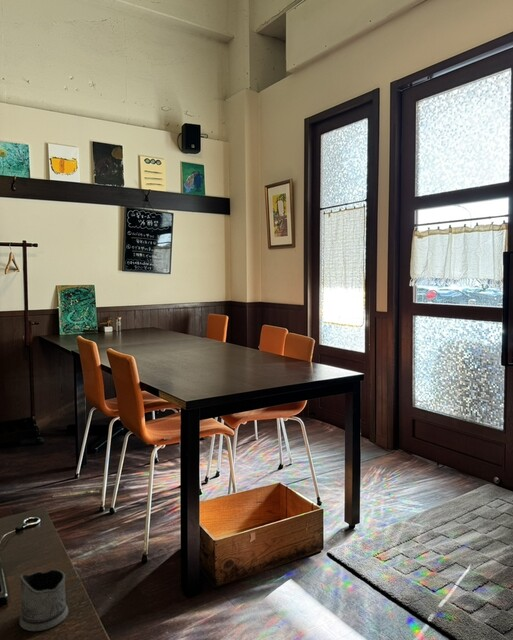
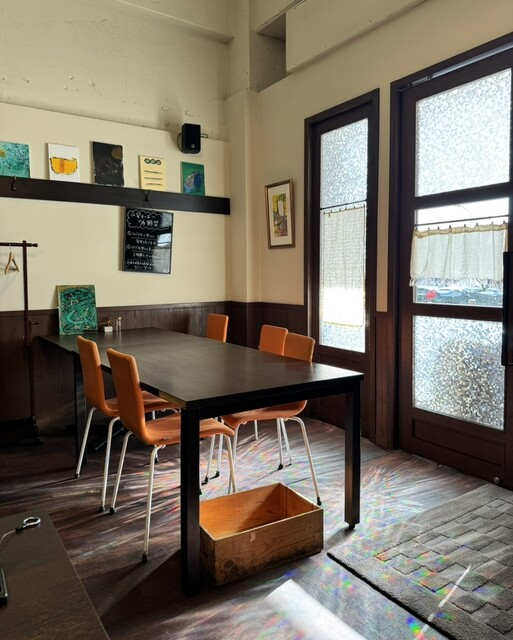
- tea glass holder [18,567,83,632]
